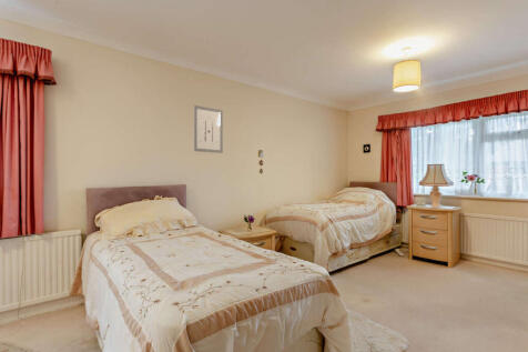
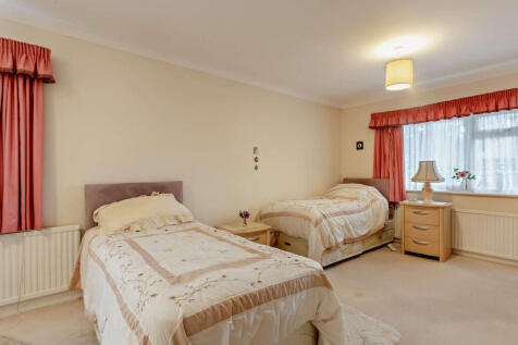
- wall art [193,104,224,154]
